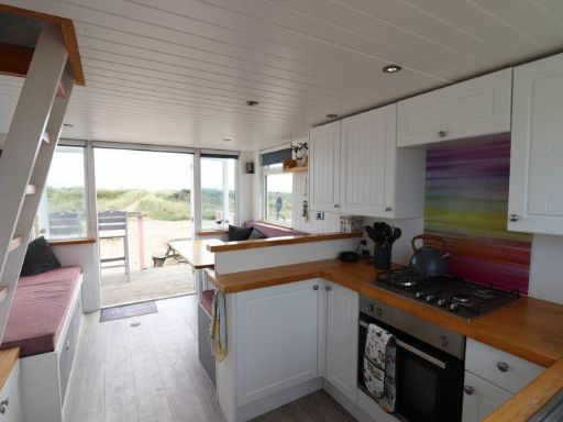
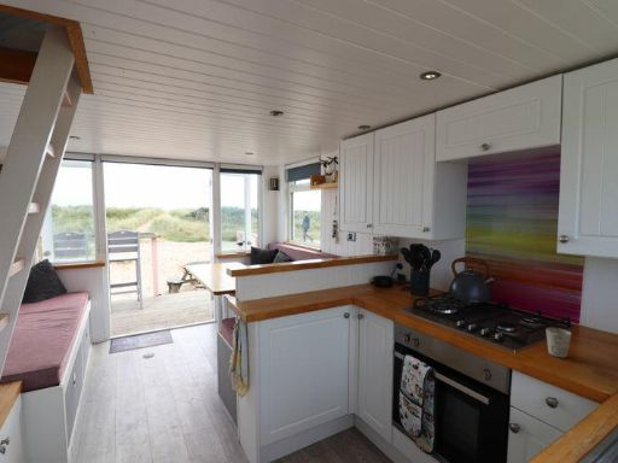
+ mug [546,327,572,358]
